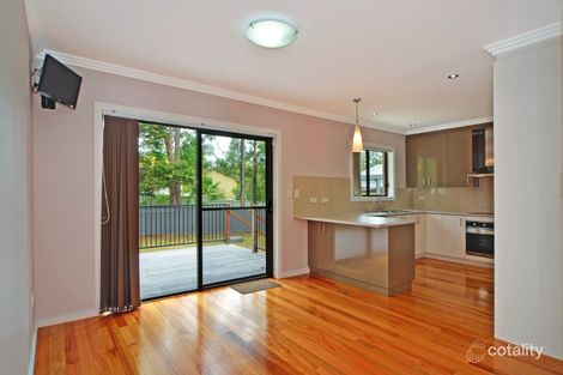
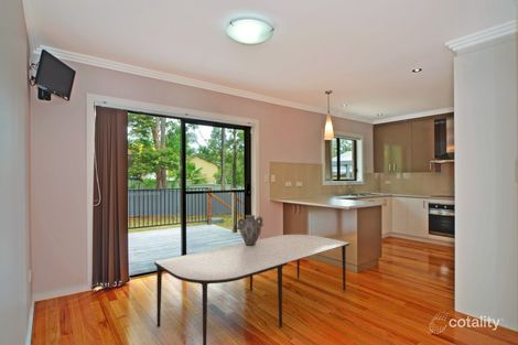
+ ceramic jug [236,214,265,246]
+ dining table [153,234,352,345]
